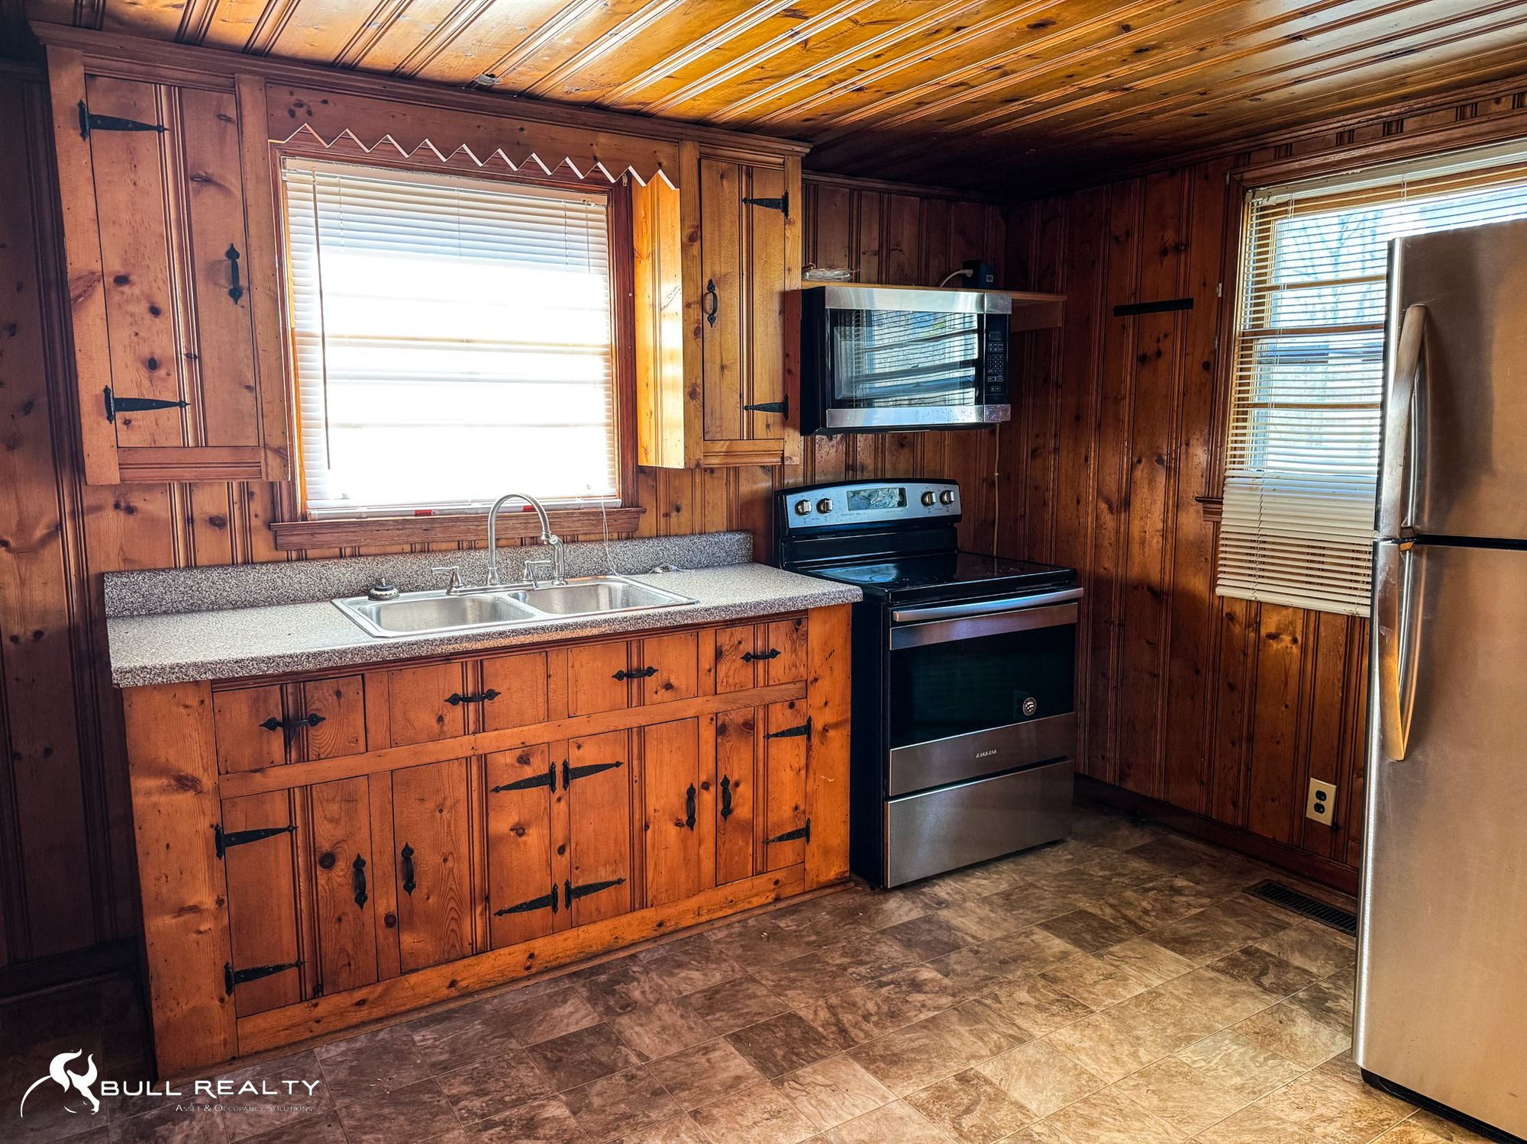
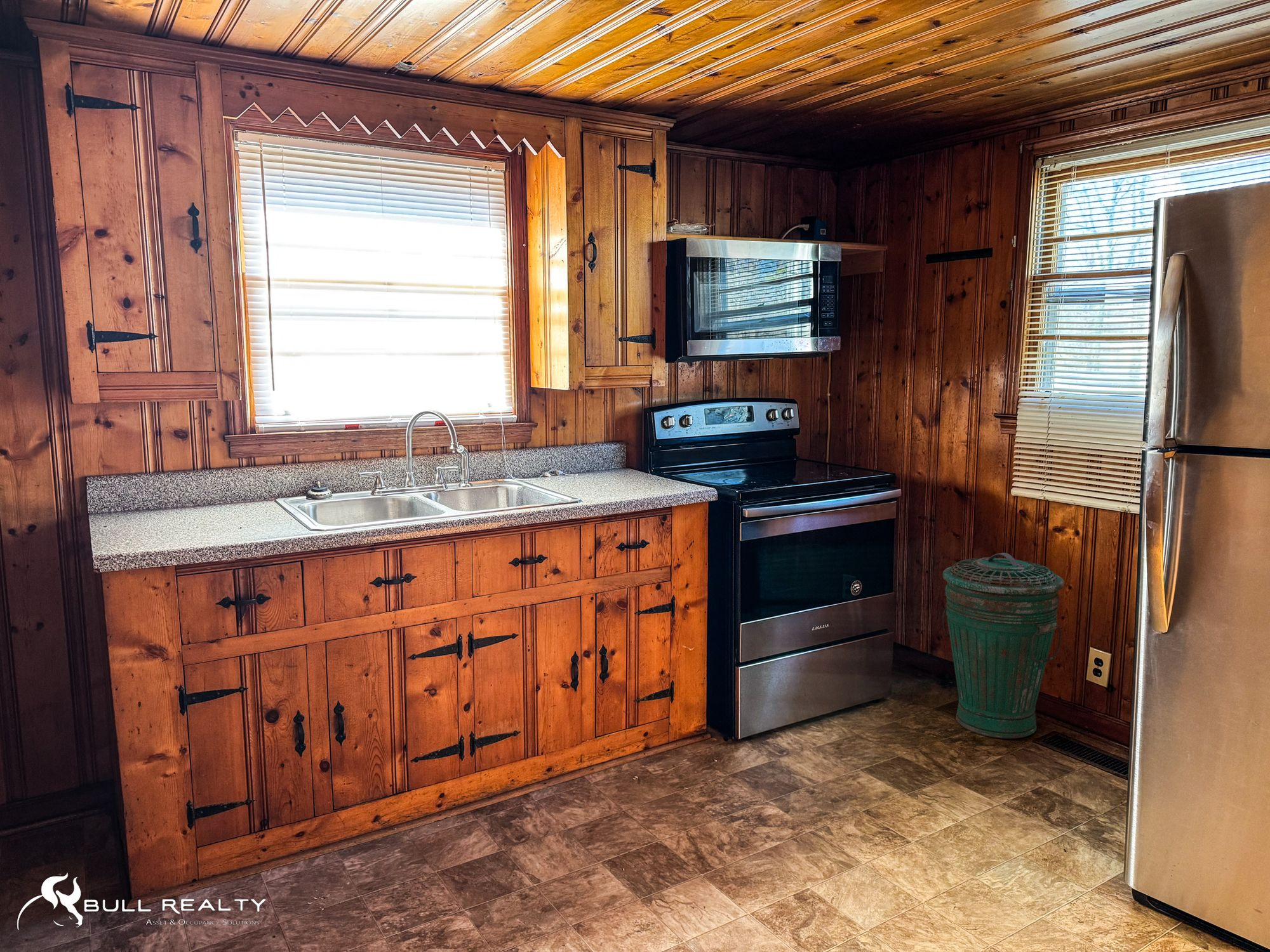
+ trash can [942,552,1065,739]
